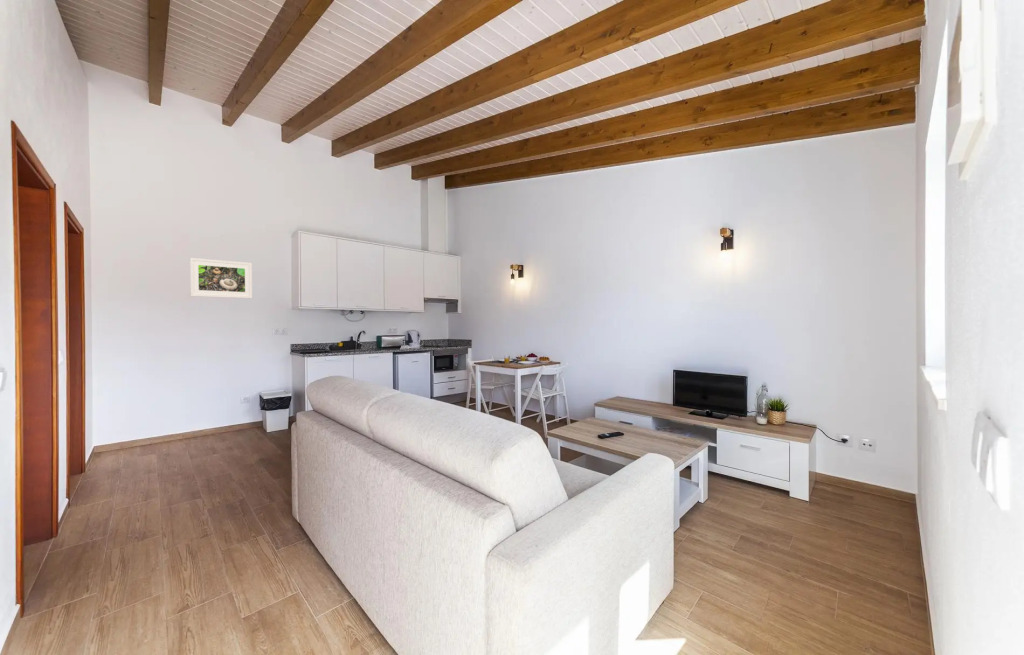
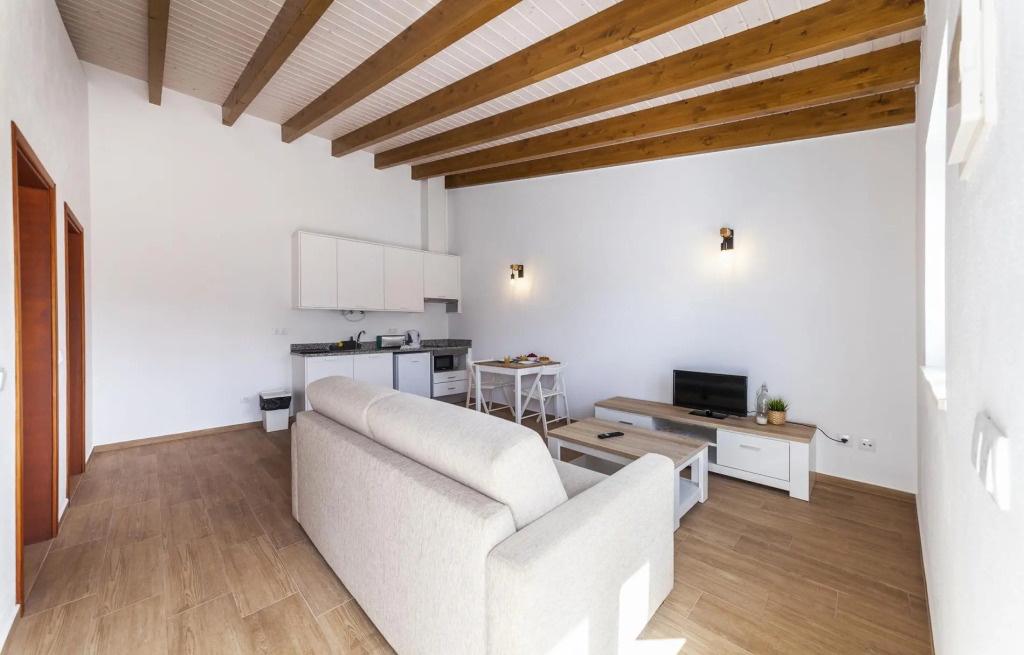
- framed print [189,257,253,299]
